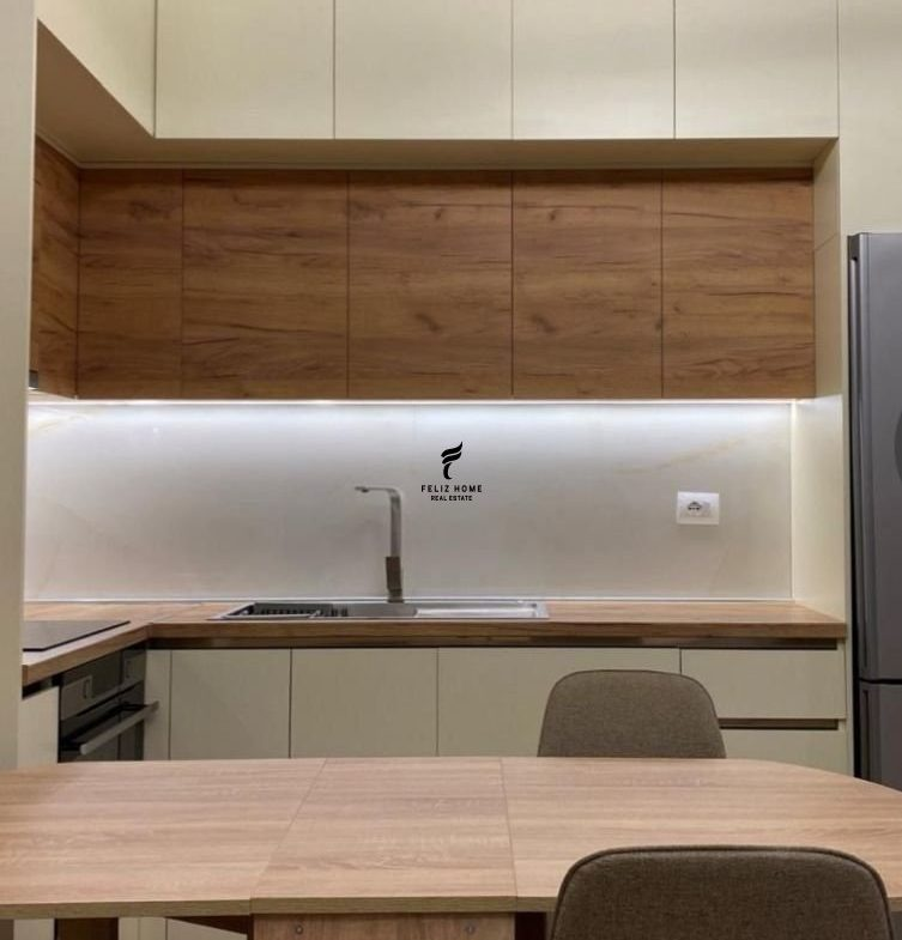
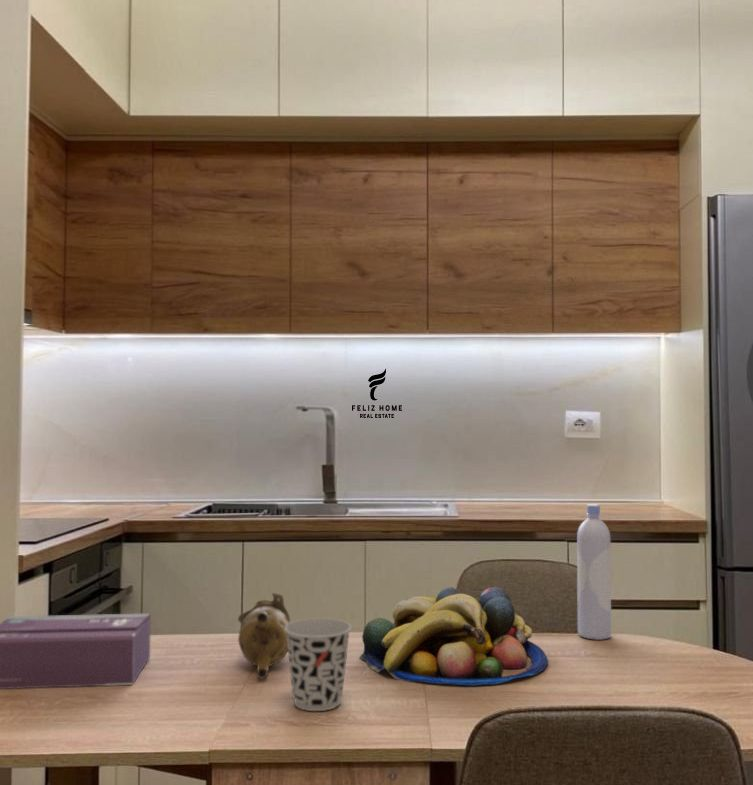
+ fruit bowl [358,586,549,687]
+ teapot [237,592,291,680]
+ bottle [576,503,612,641]
+ tissue box [0,612,152,690]
+ cup [285,617,352,712]
